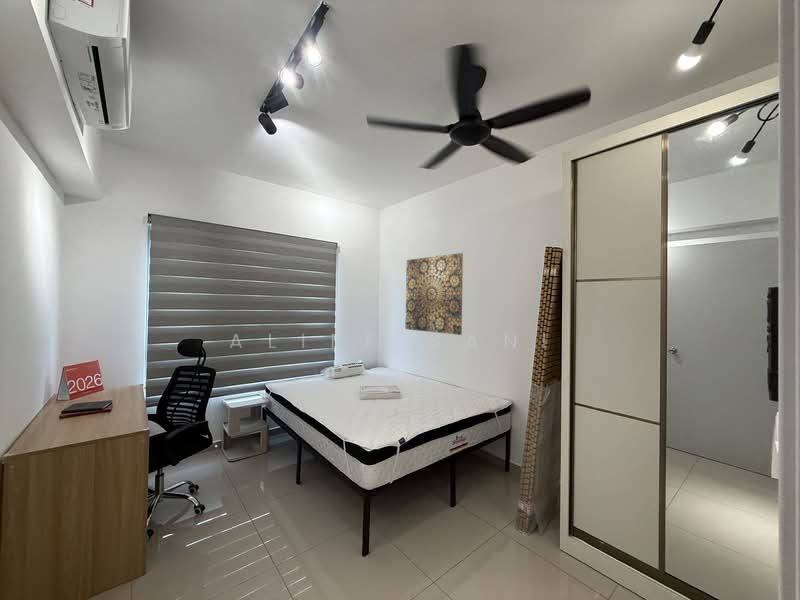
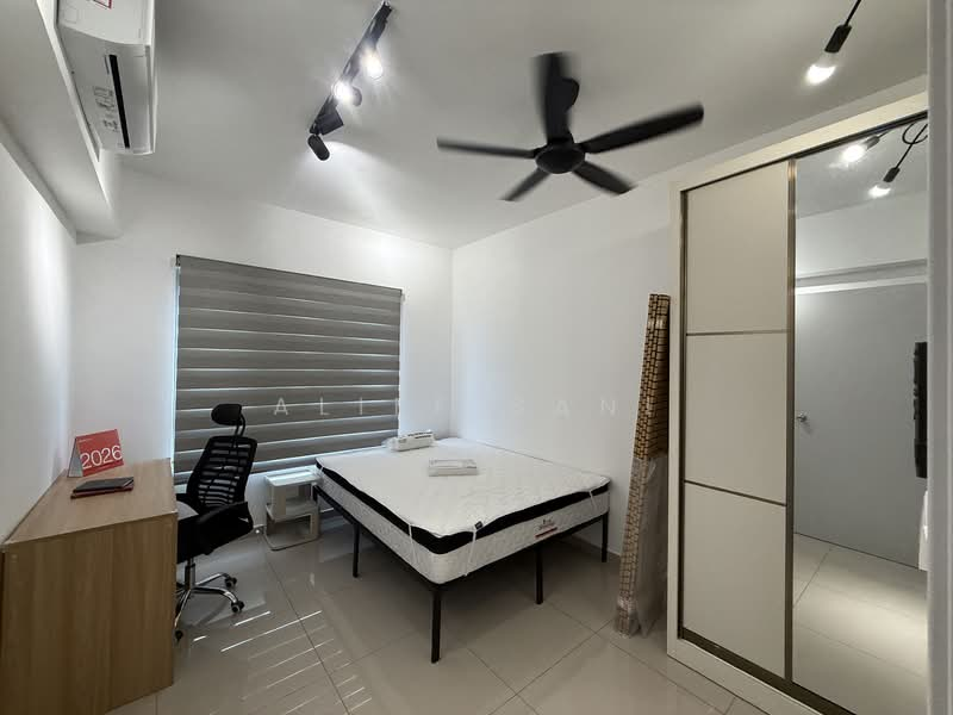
- wall art [404,252,464,336]
